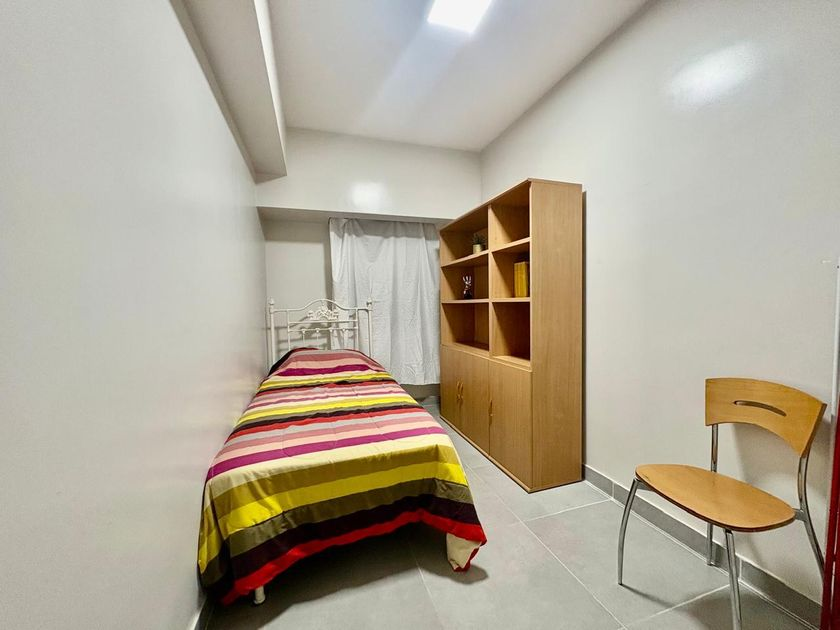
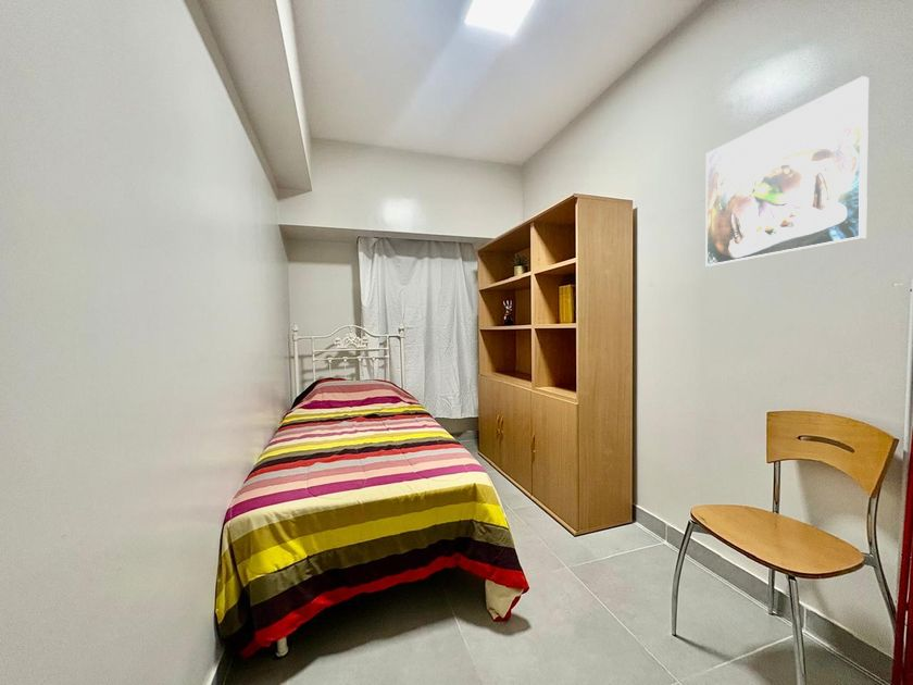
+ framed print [705,75,870,267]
